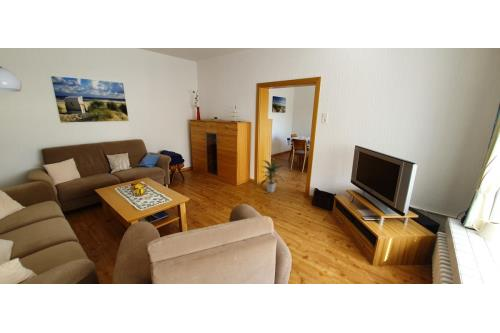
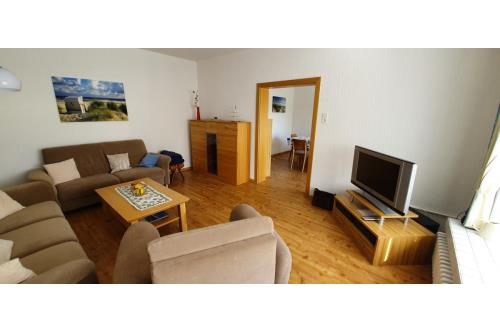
- indoor plant [259,159,287,194]
